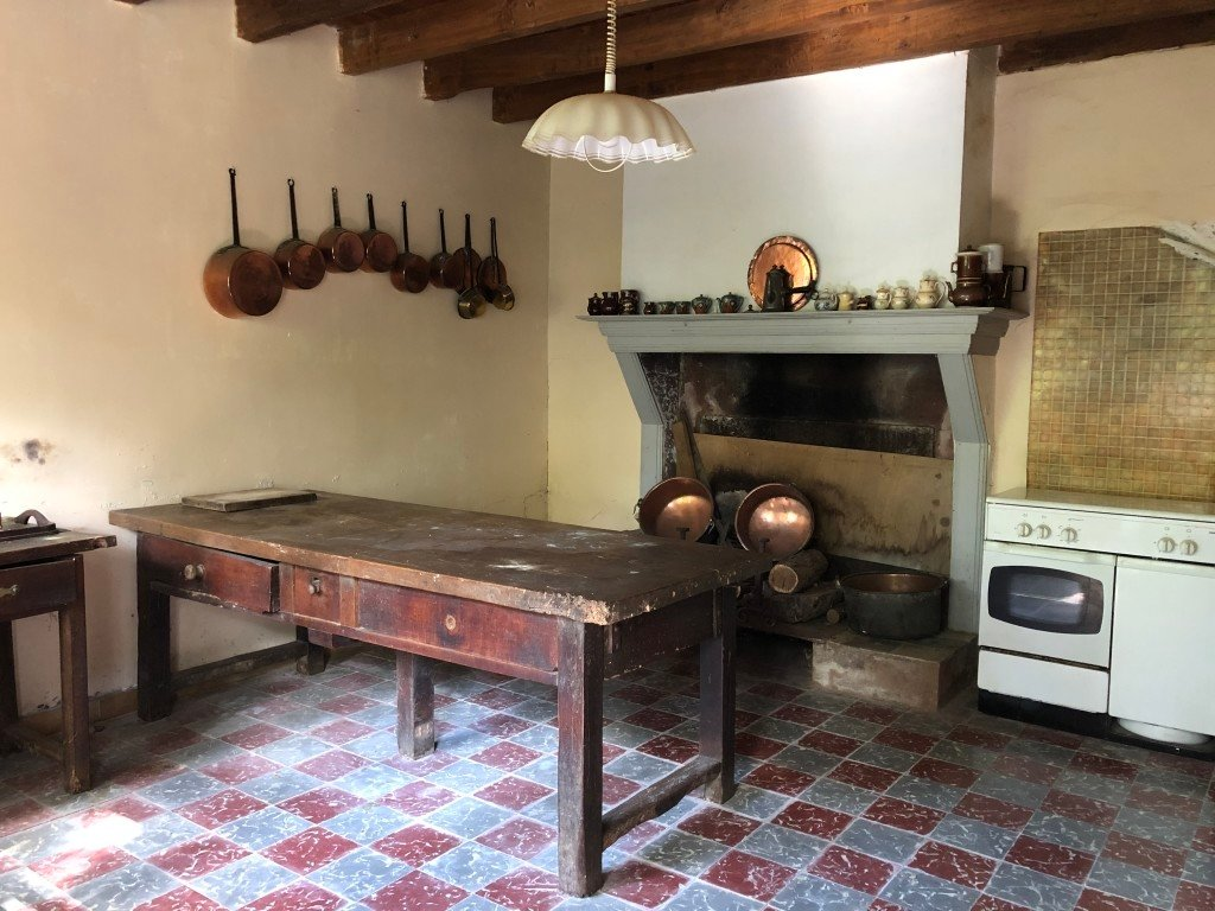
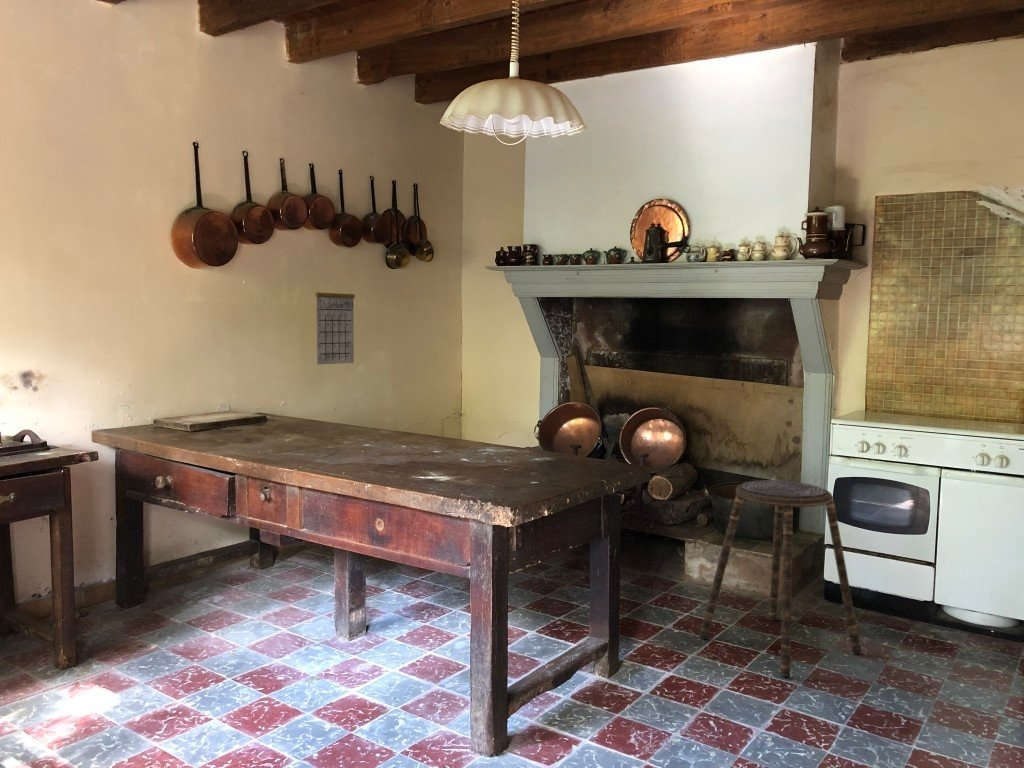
+ stool [698,479,862,677]
+ calendar [314,279,356,366]
